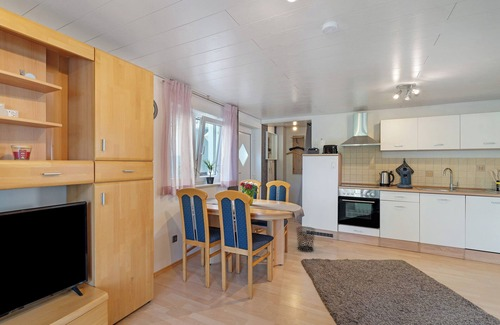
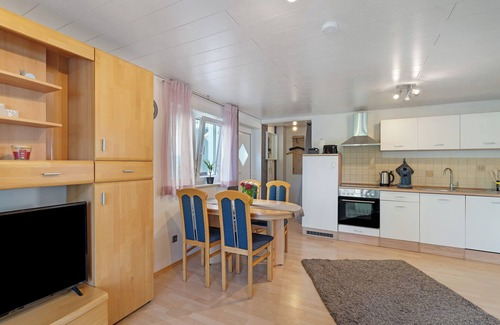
- waste bin [295,226,316,253]
